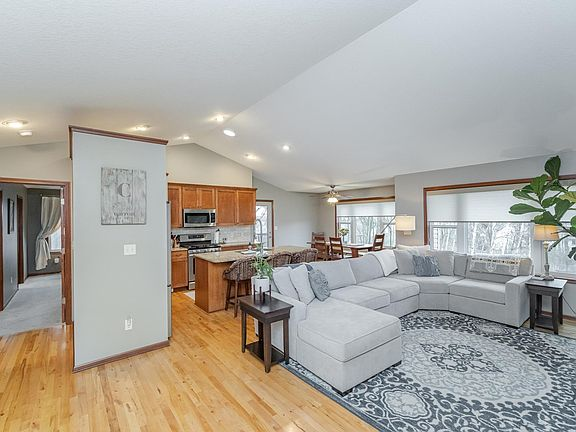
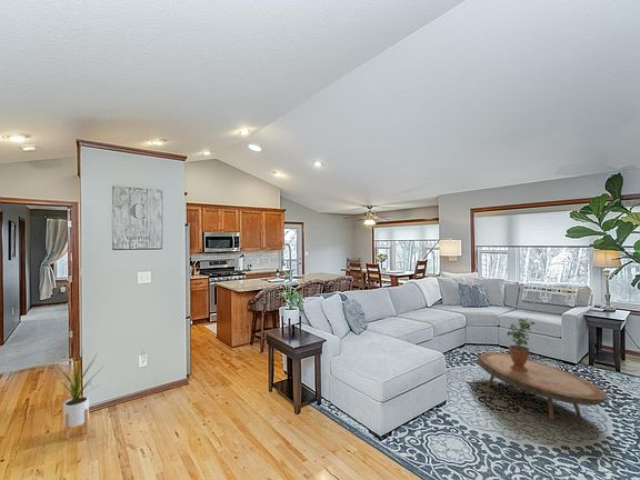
+ house plant [49,348,106,440]
+ potted plant [507,316,536,371]
+ coffee table [476,351,609,422]
